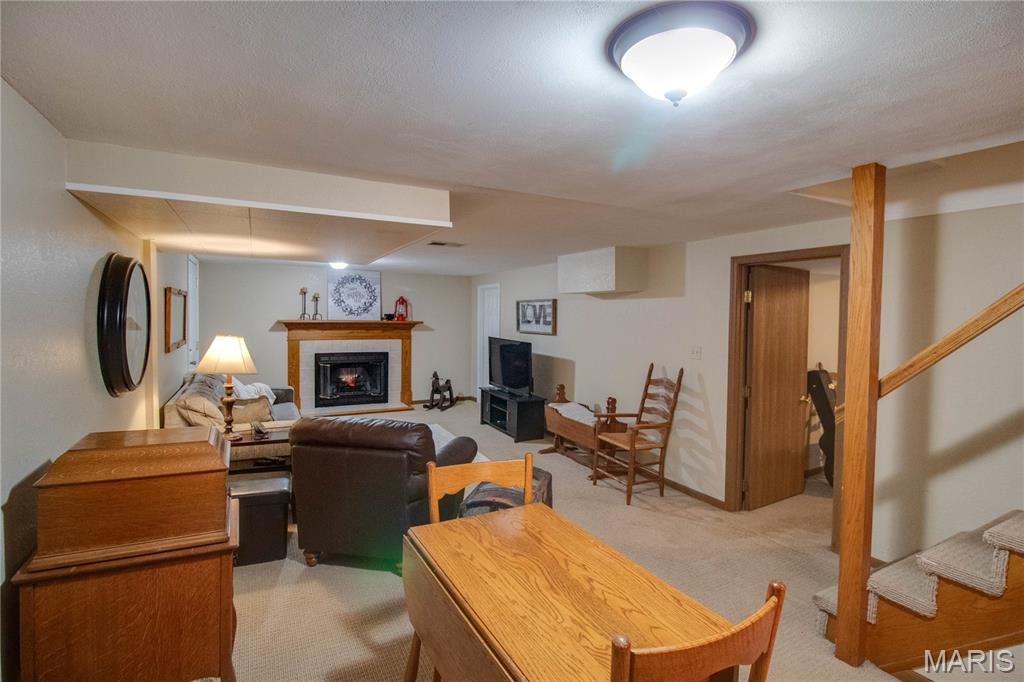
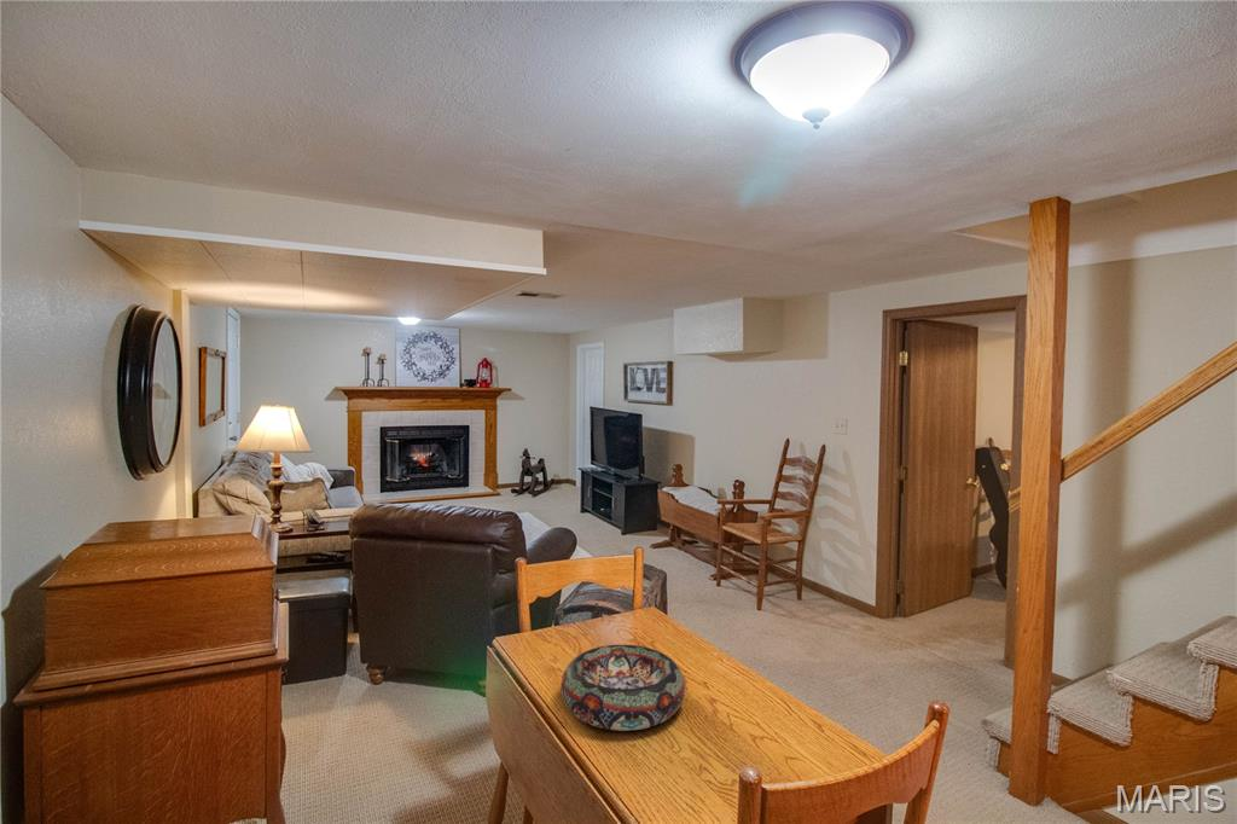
+ decorative bowl [559,644,686,732]
